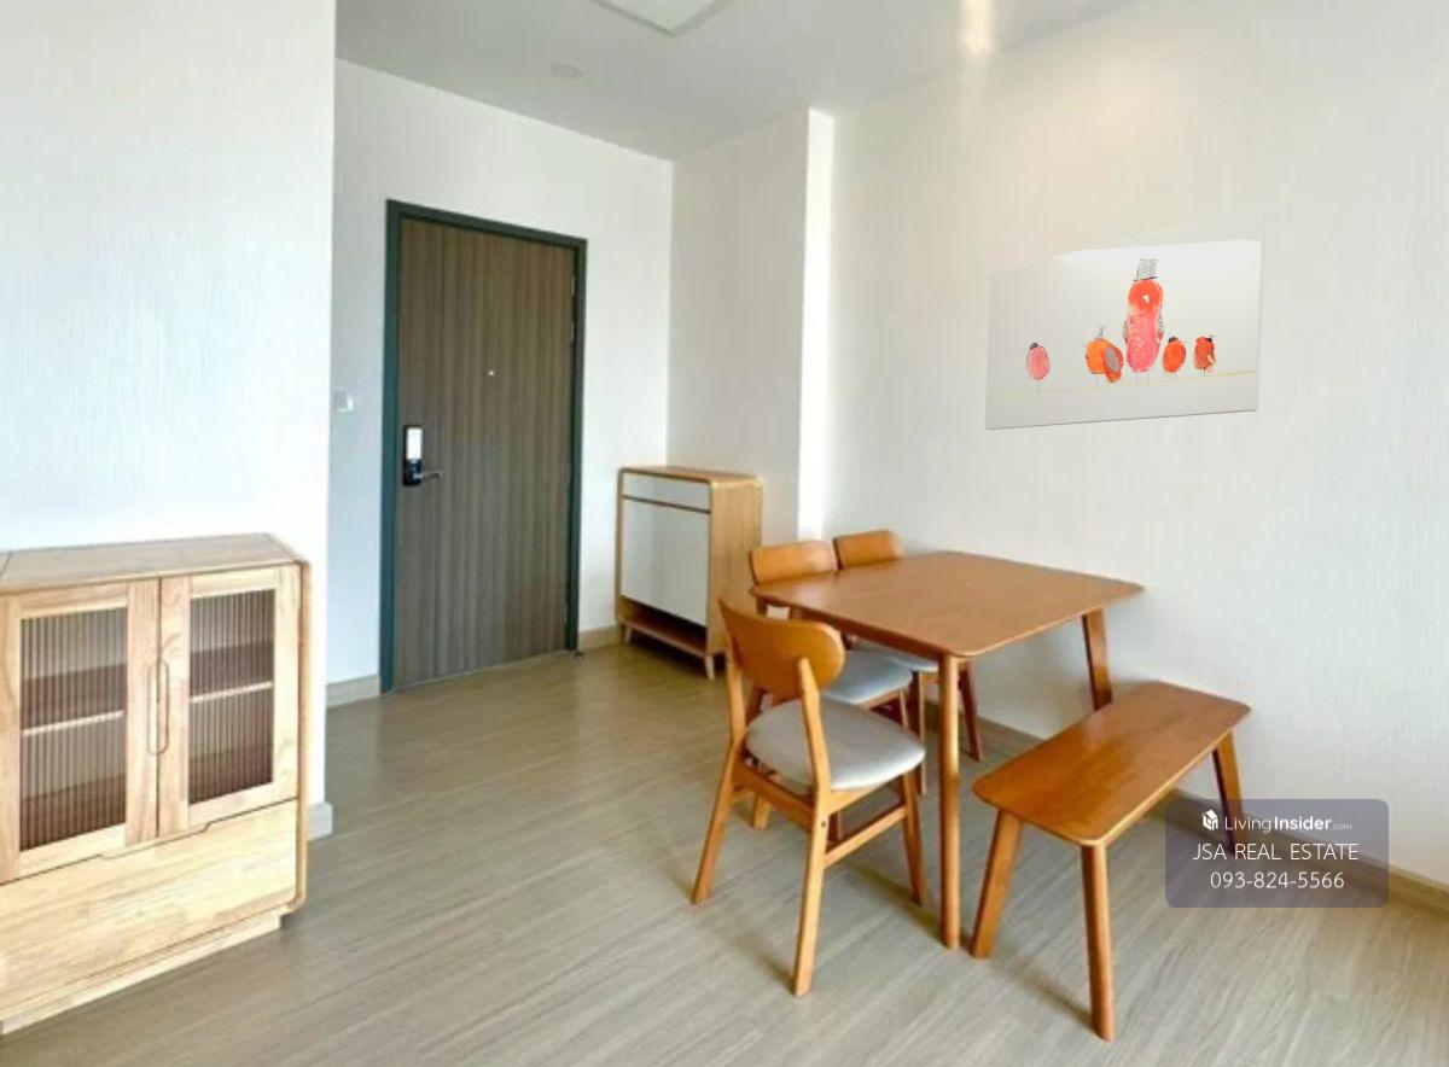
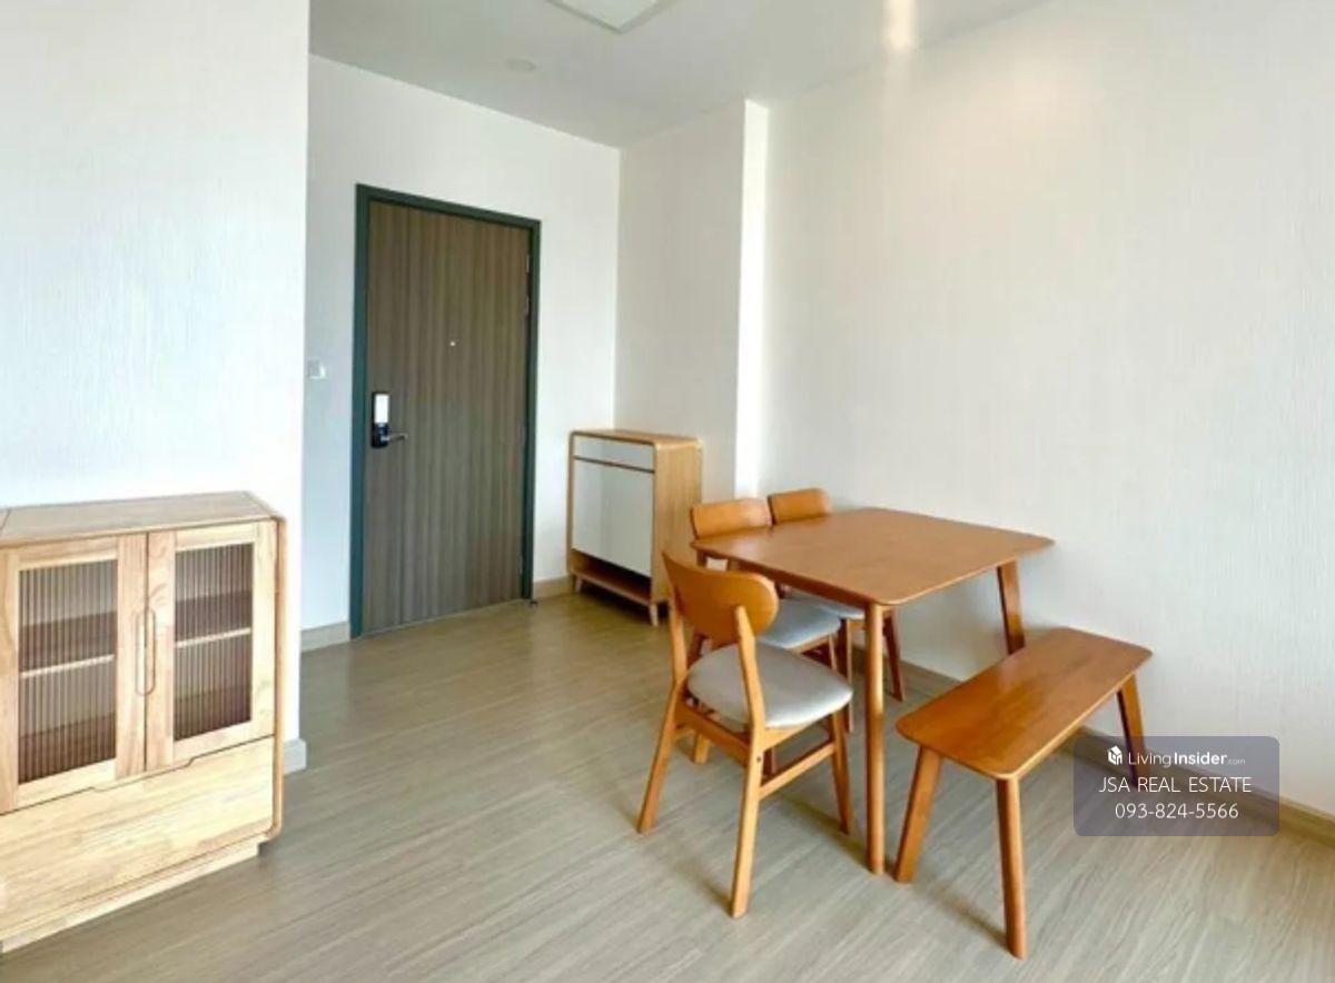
- wall art [984,205,1268,431]
